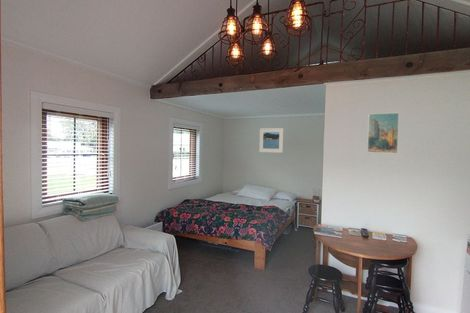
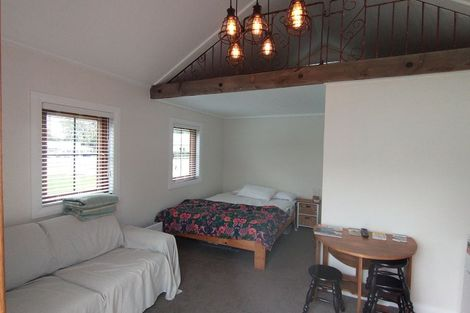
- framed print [366,112,400,154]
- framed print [258,127,285,154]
